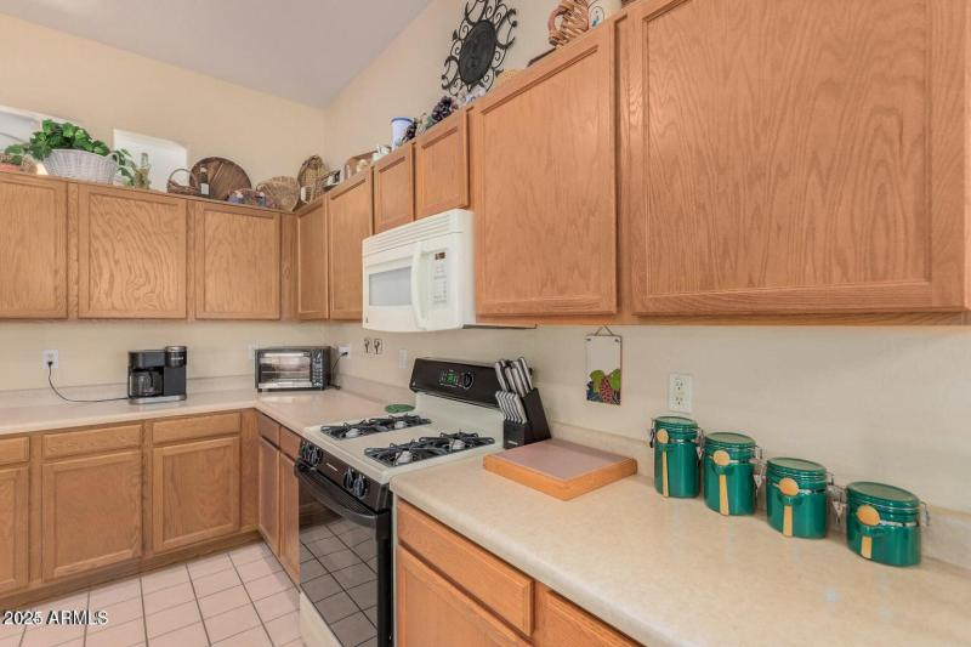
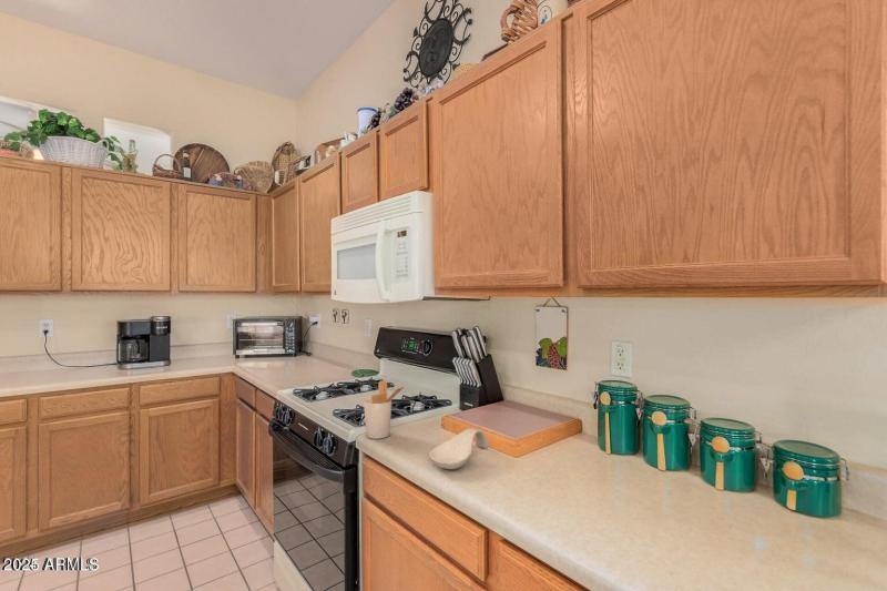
+ utensil holder [363,379,405,440]
+ spoon rest [428,427,490,470]
